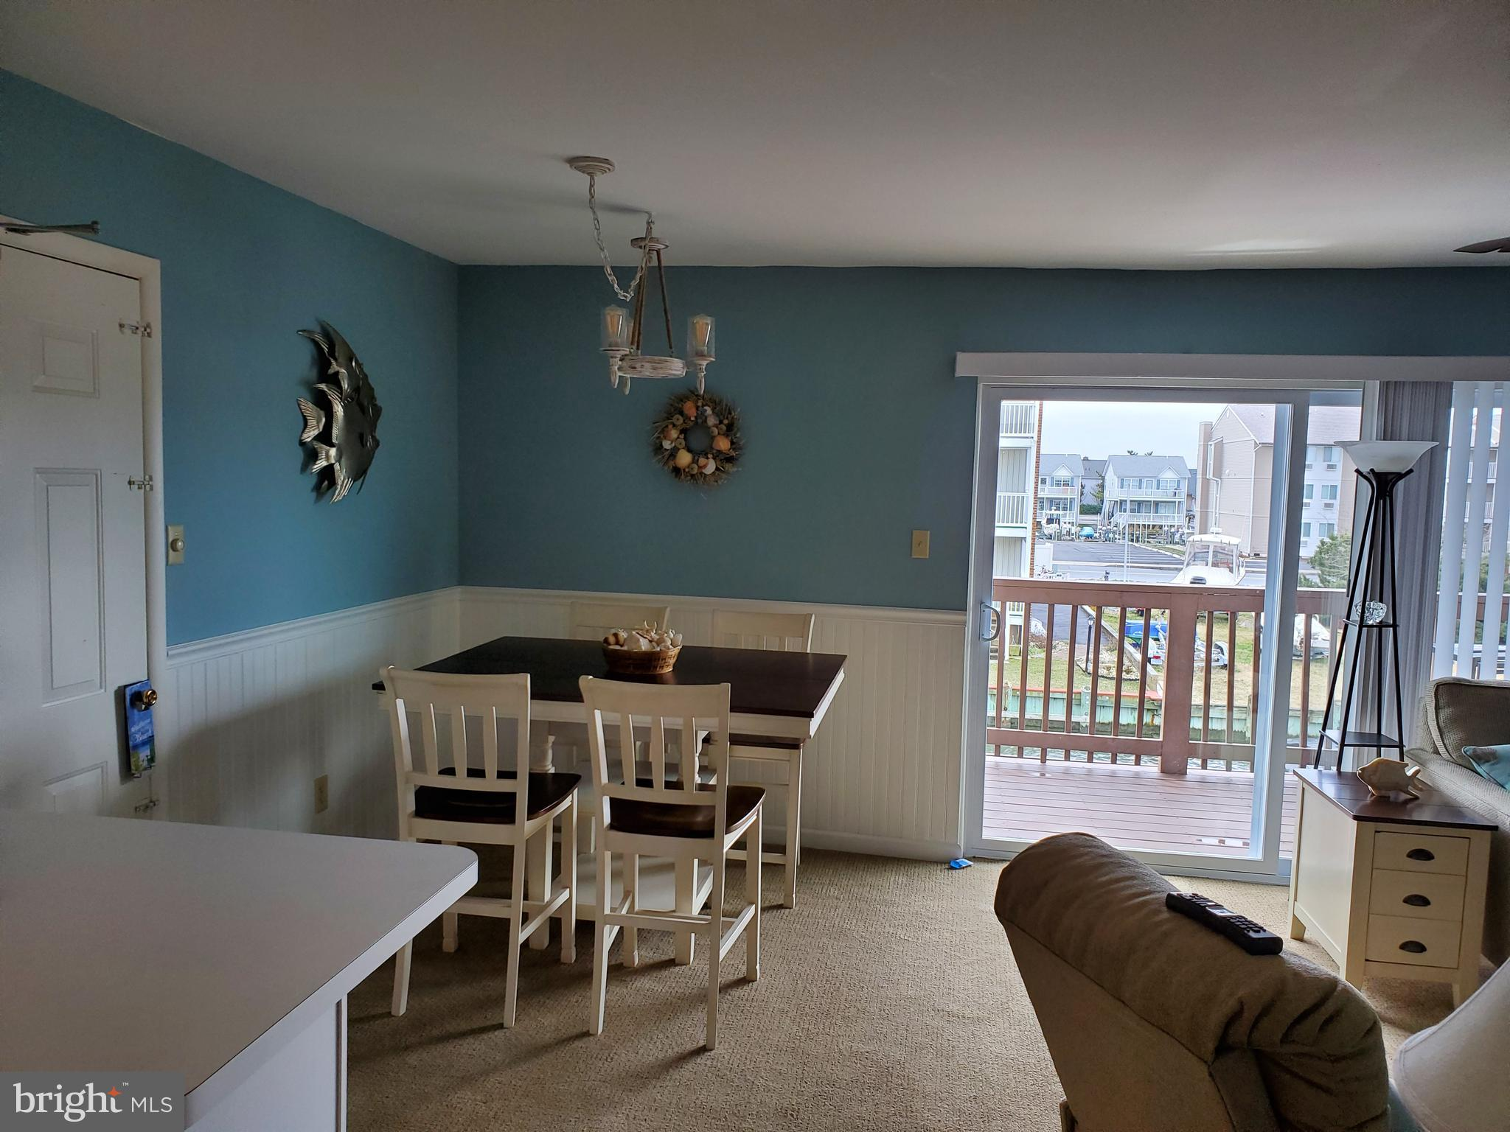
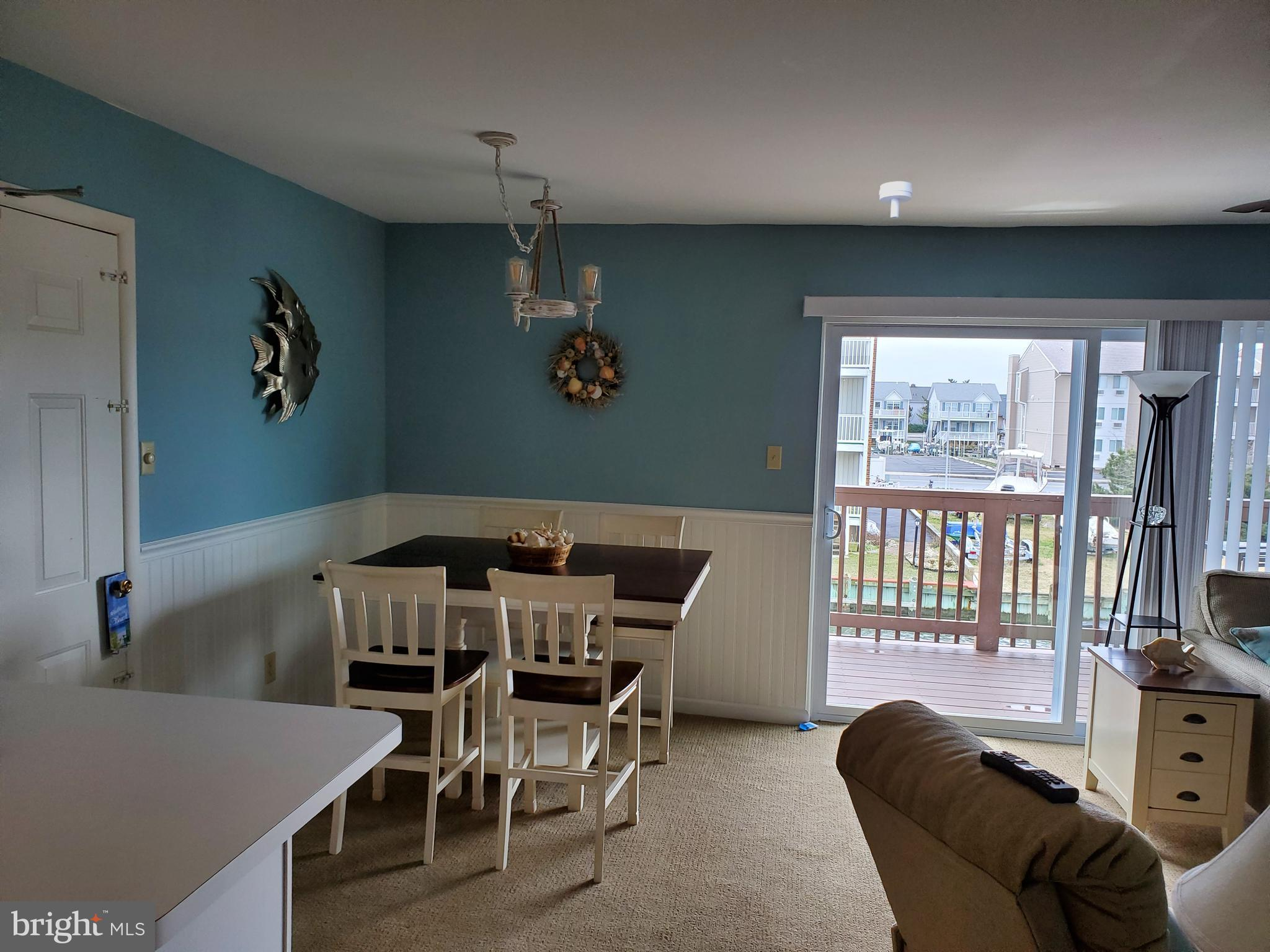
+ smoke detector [879,181,913,219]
